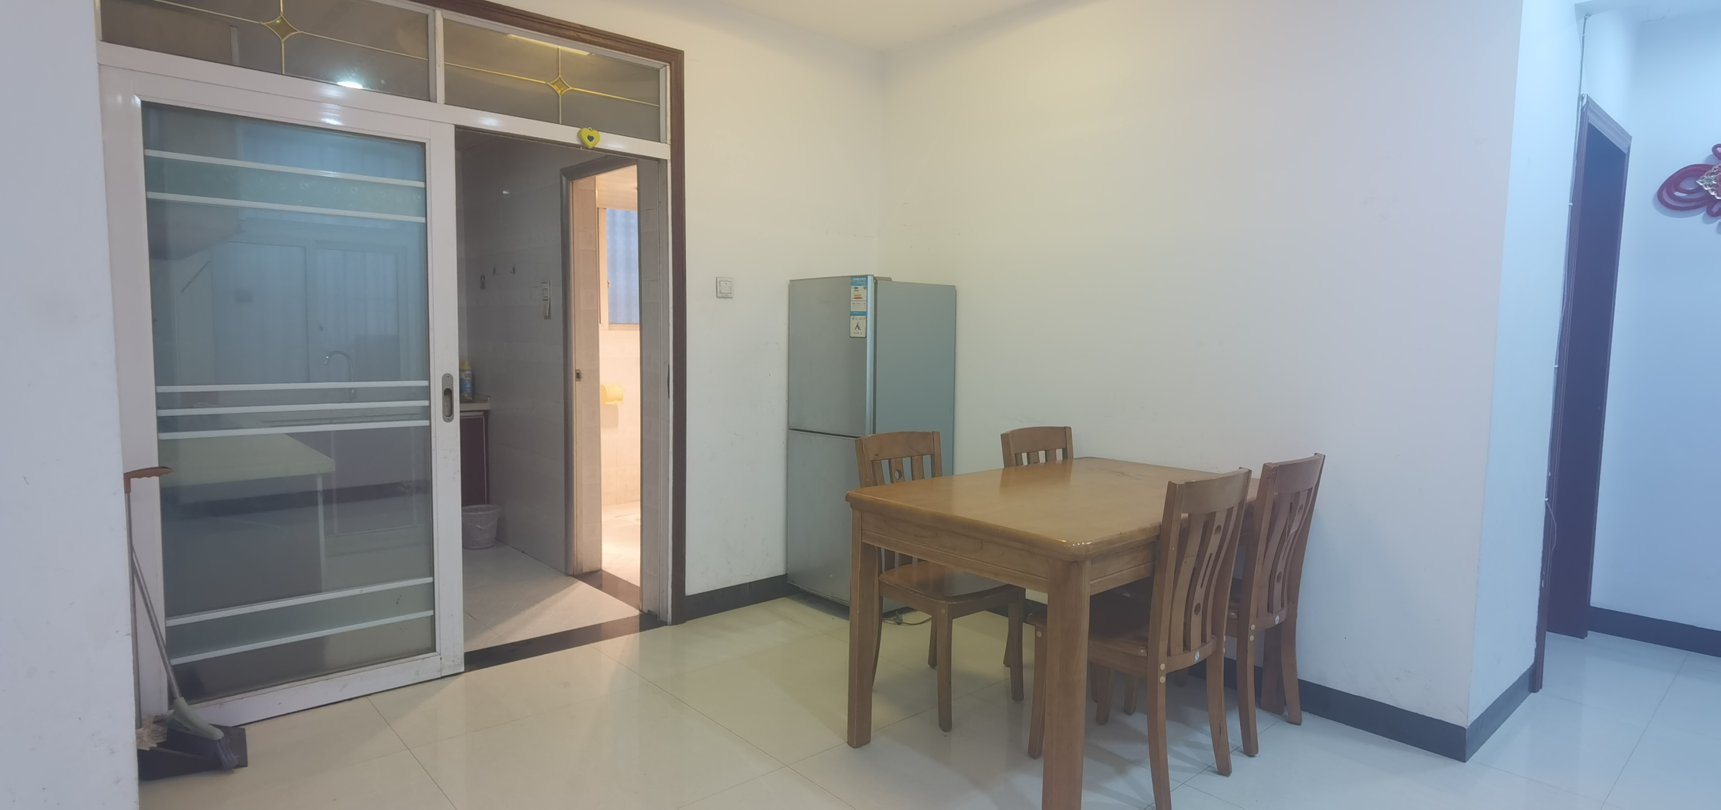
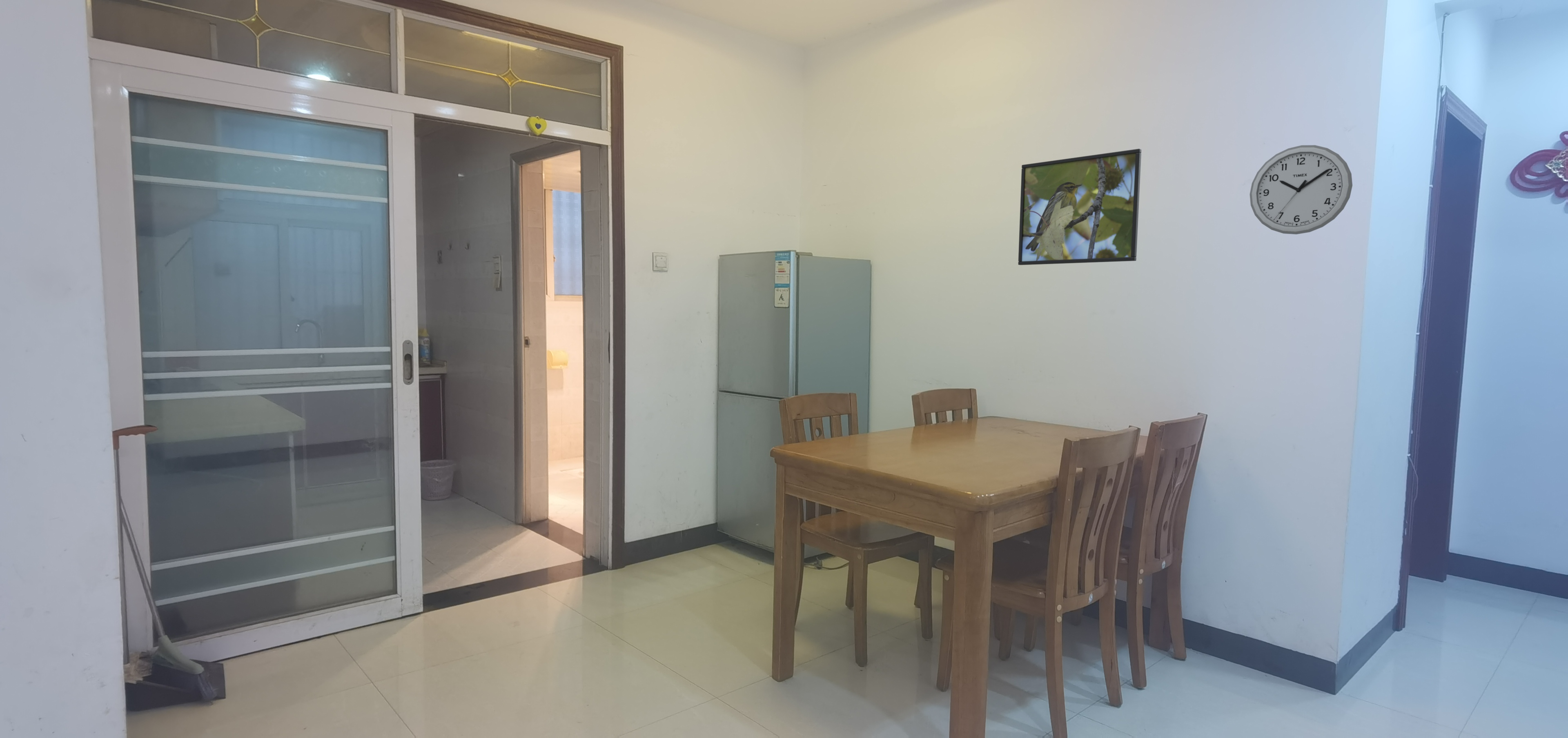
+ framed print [1018,148,1142,265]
+ wall clock [1250,145,1353,235]
